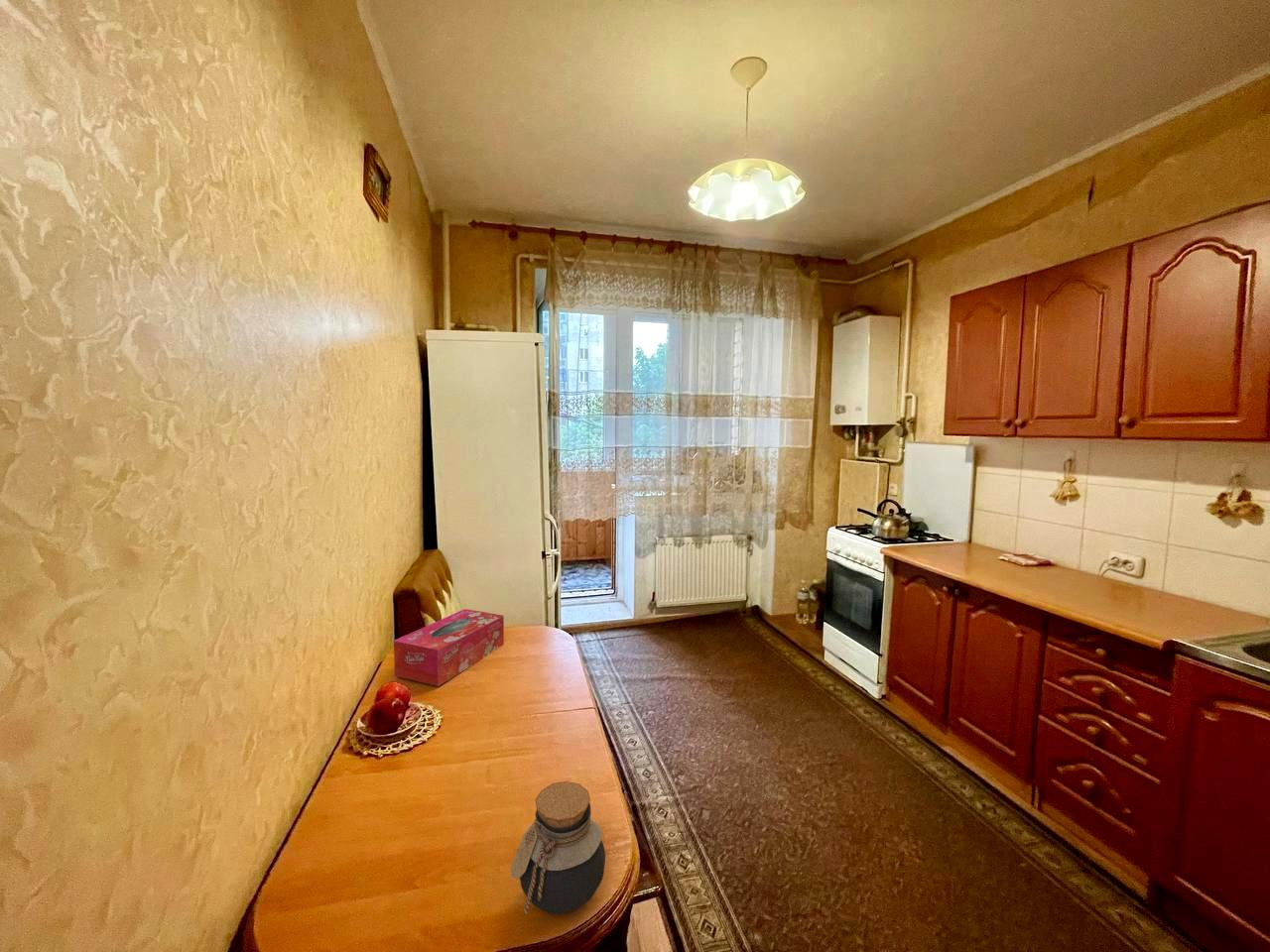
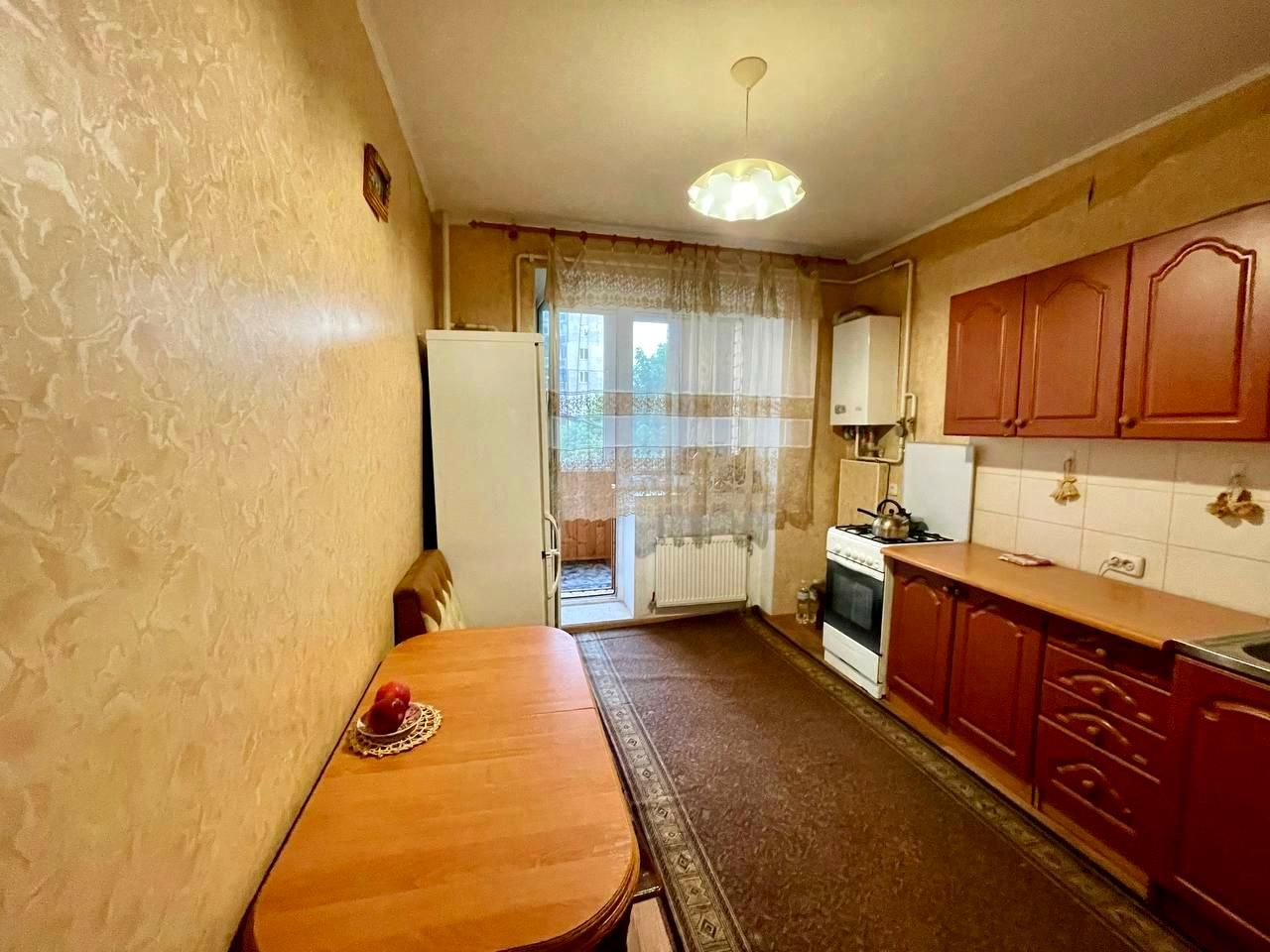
- jar [510,780,606,915]
- tissue box [393,608,505,687]
